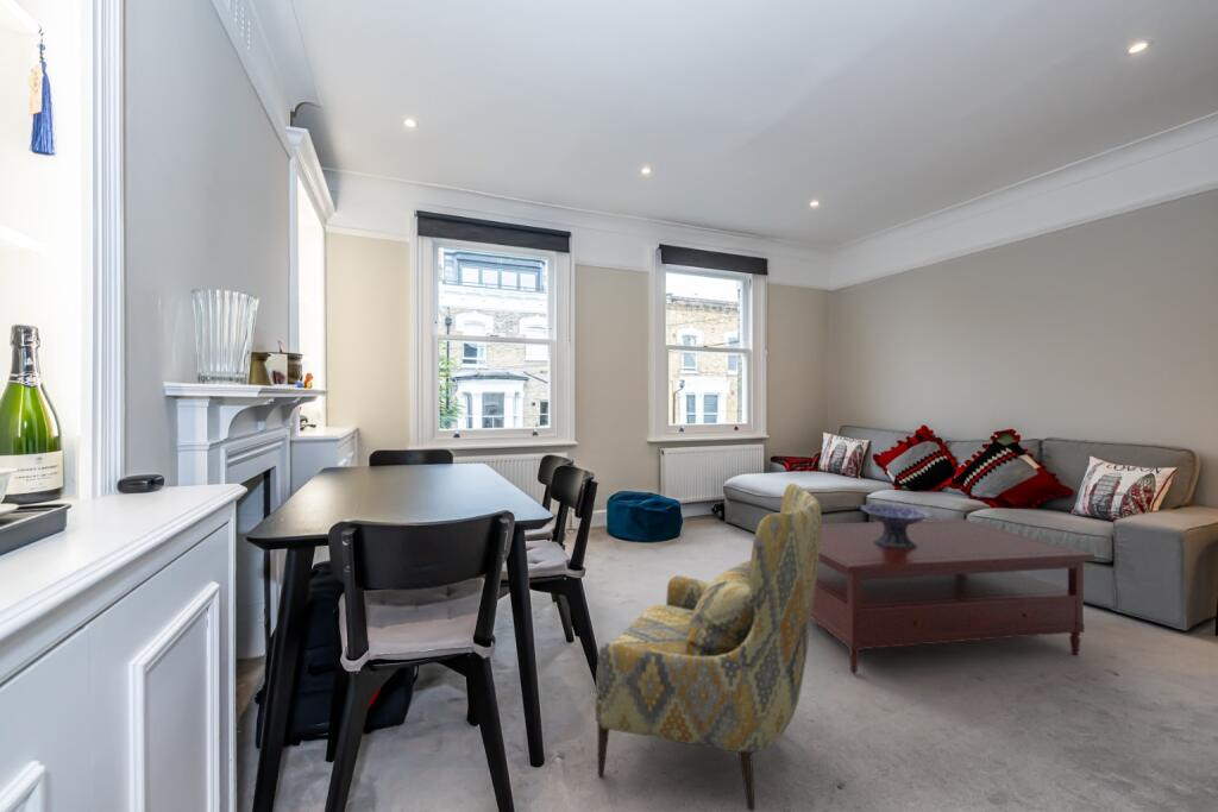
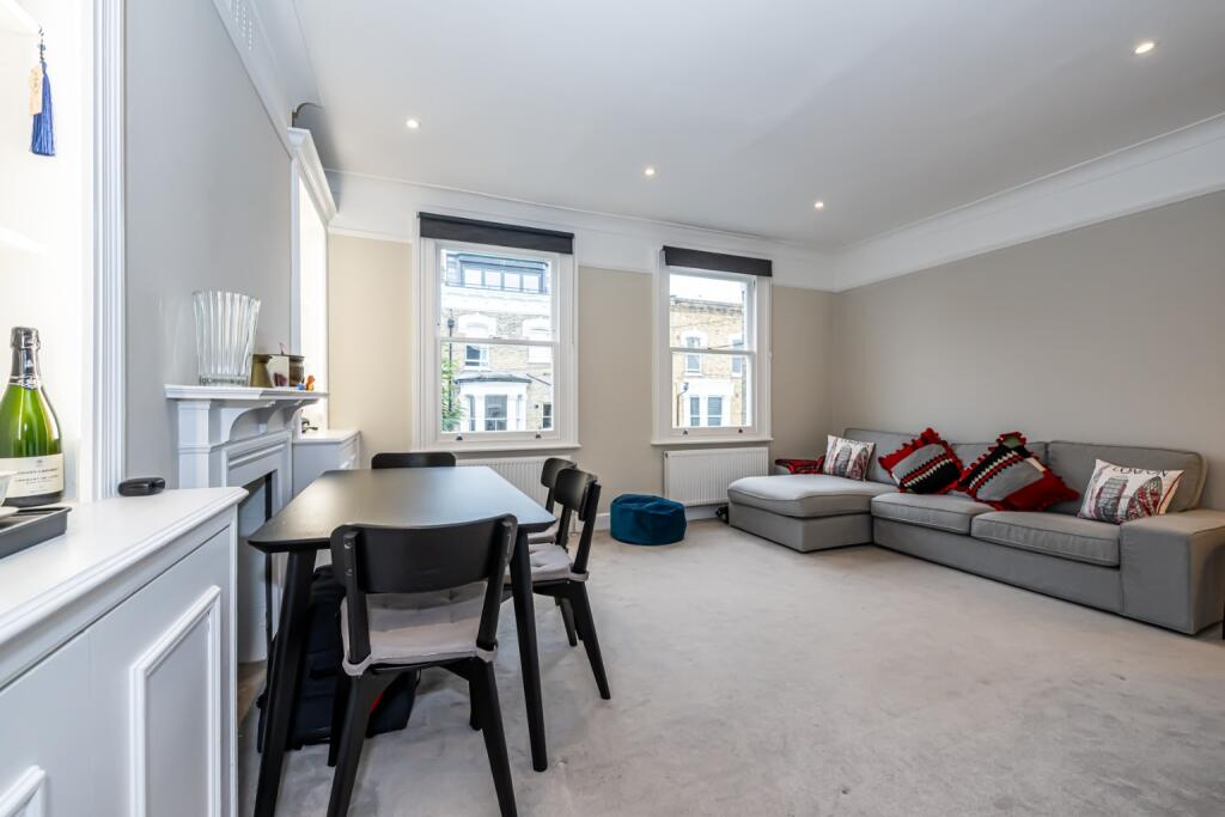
- decorative bowl [860,503,934,549]
- coffee table [811,518,1095,675]
- armchair [594,483,823,812]
